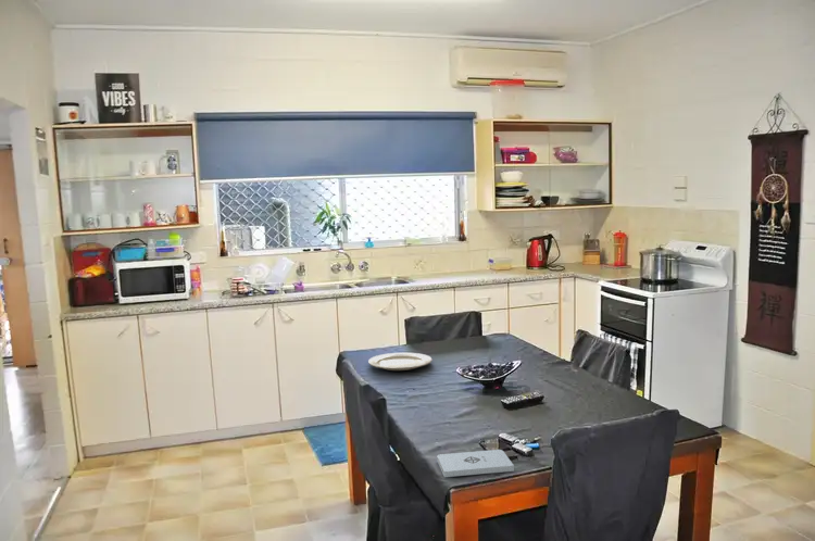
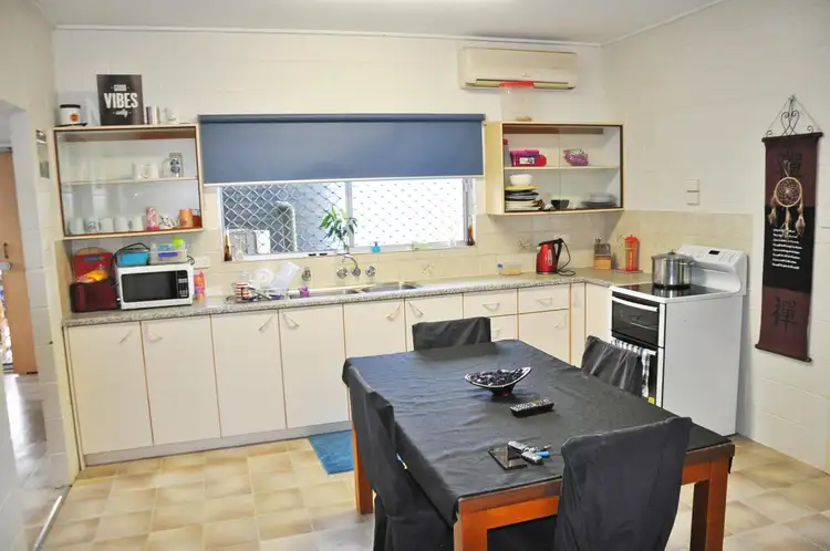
- notepad [436,449,515,478]
- chinaware [367,352,434,372]
